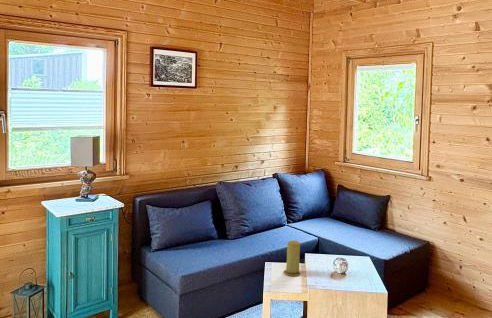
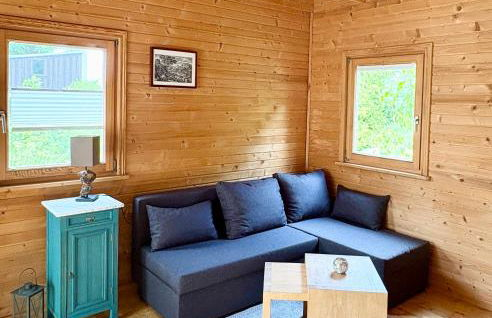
- candle [283,240,302,276]
